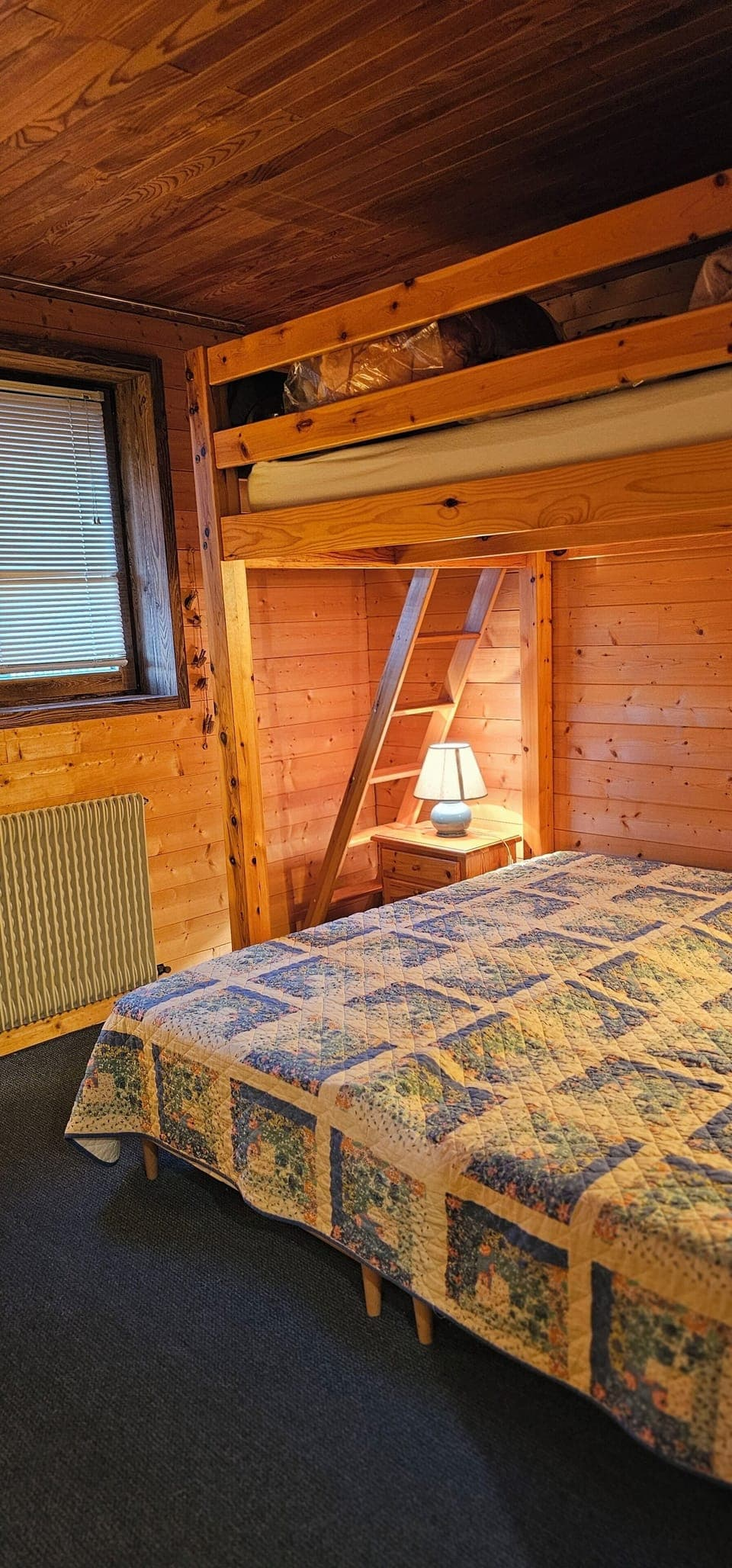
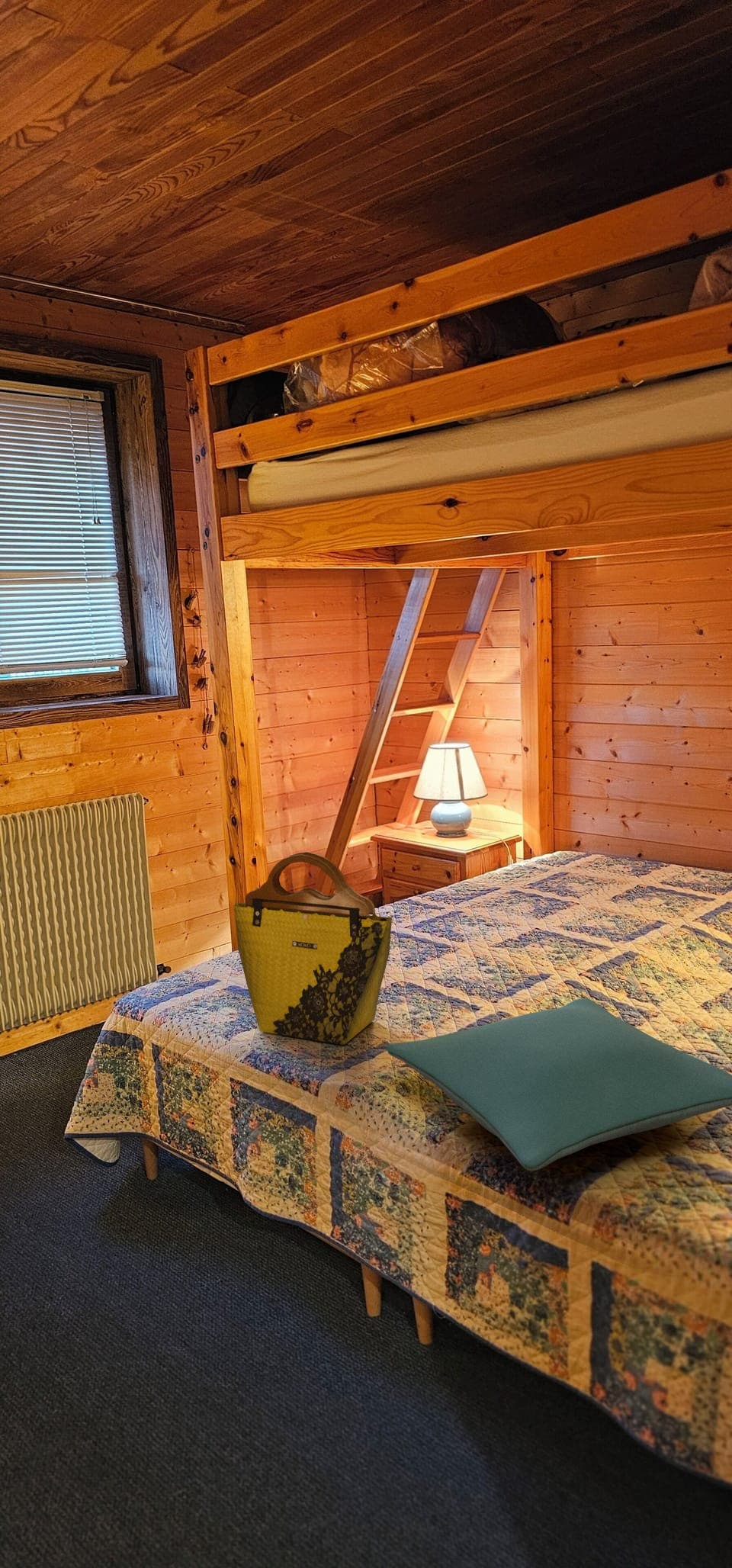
+ pillow [386,998,732,1171]
+ tote bag [233,851,393,1046]
